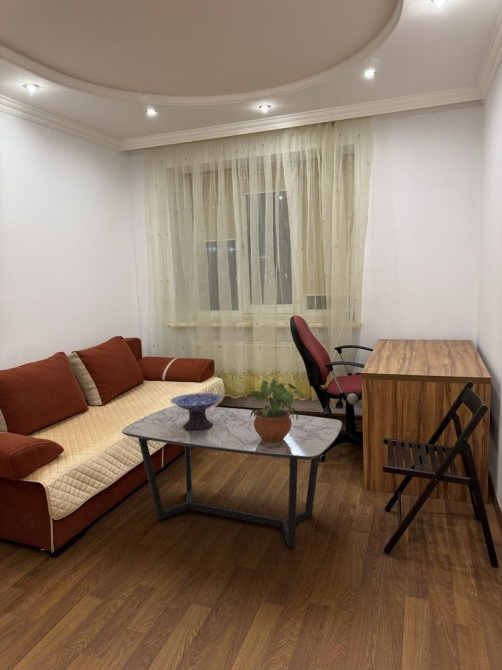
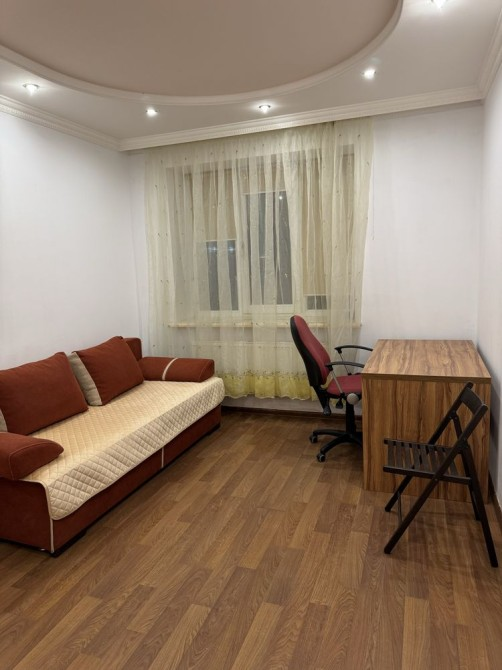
- coffee table [121,404,343,549]
- decorative bowl [170,392,224,430]
- potted plant [250,376,304,442]
